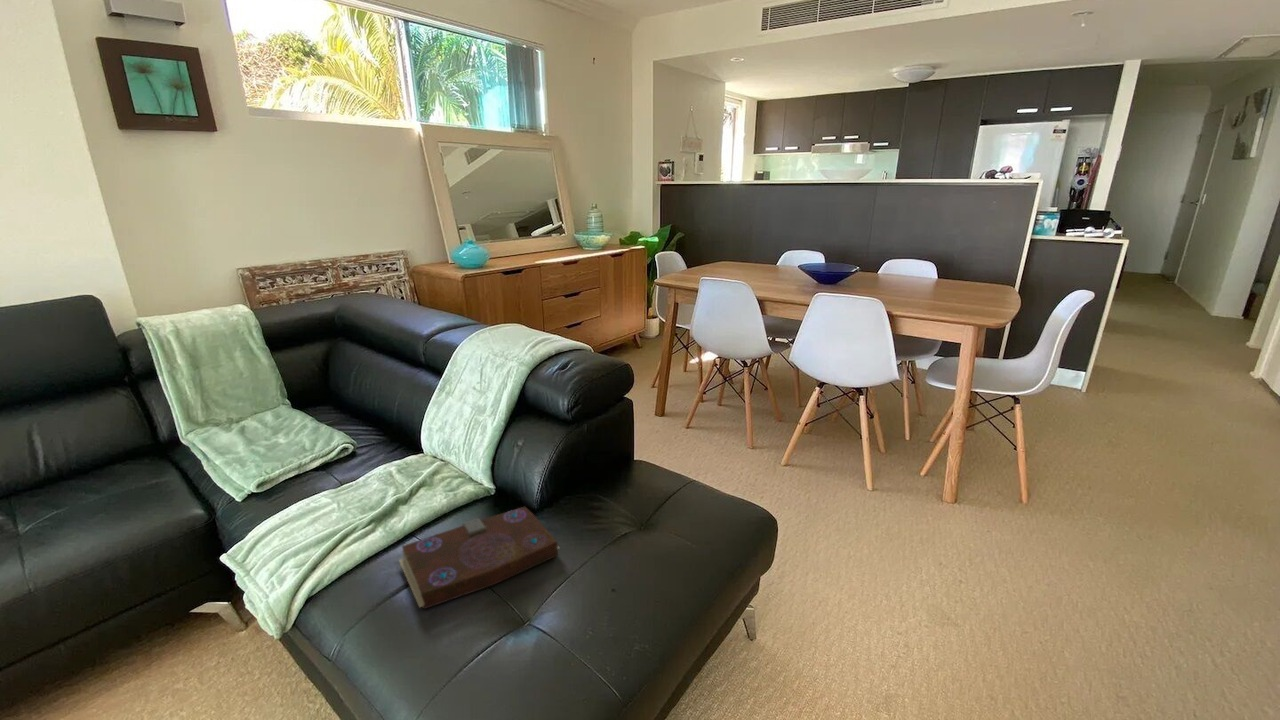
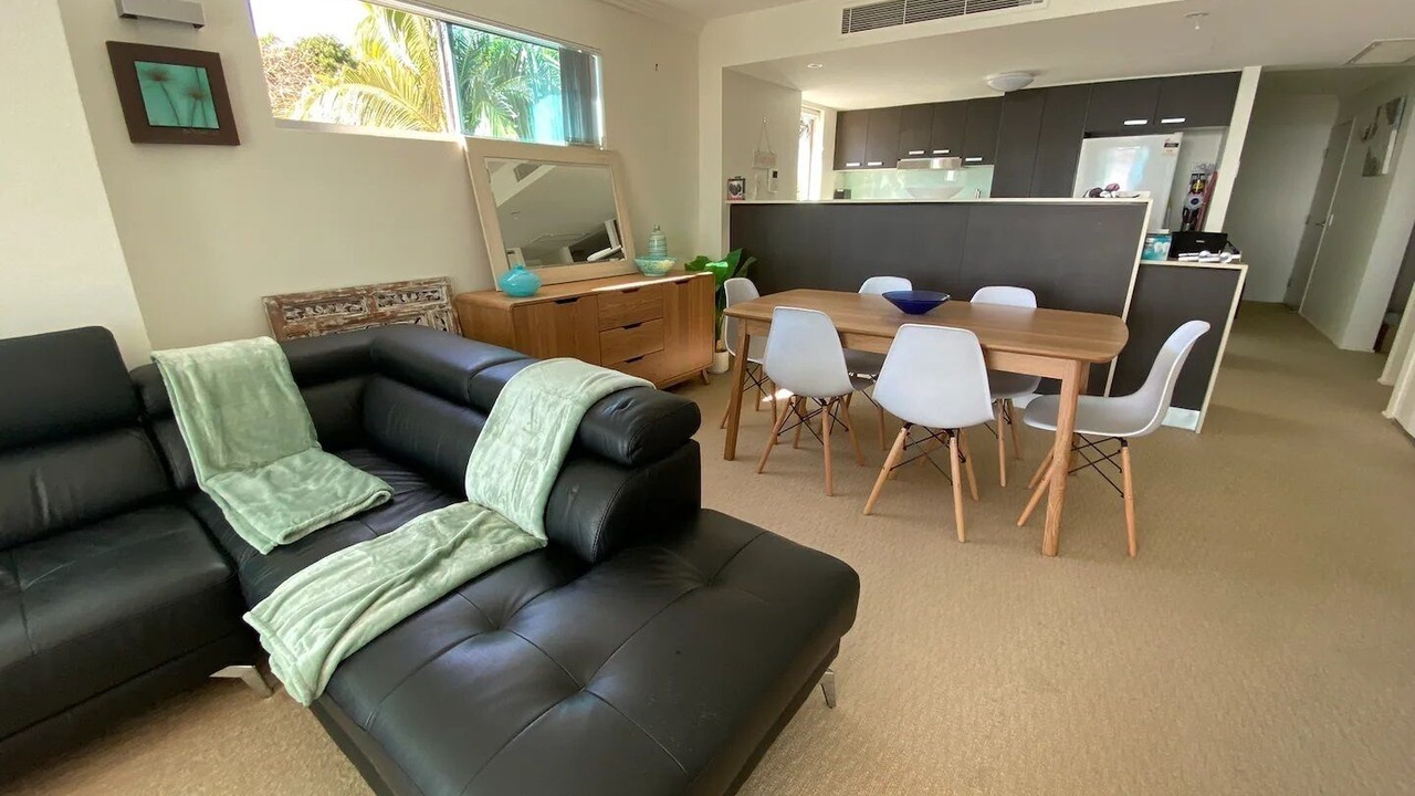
- book [398,506,560,610]
